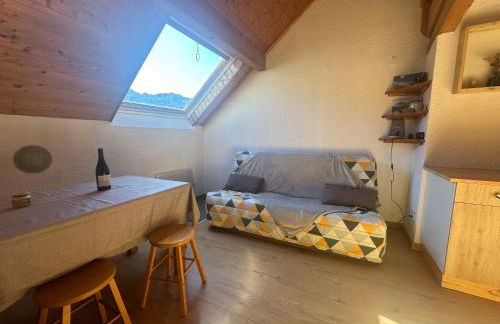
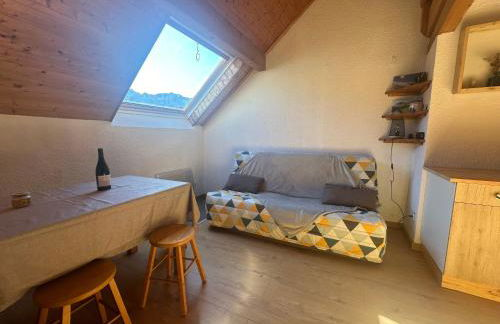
- decorative plate [12,144,53,175]
